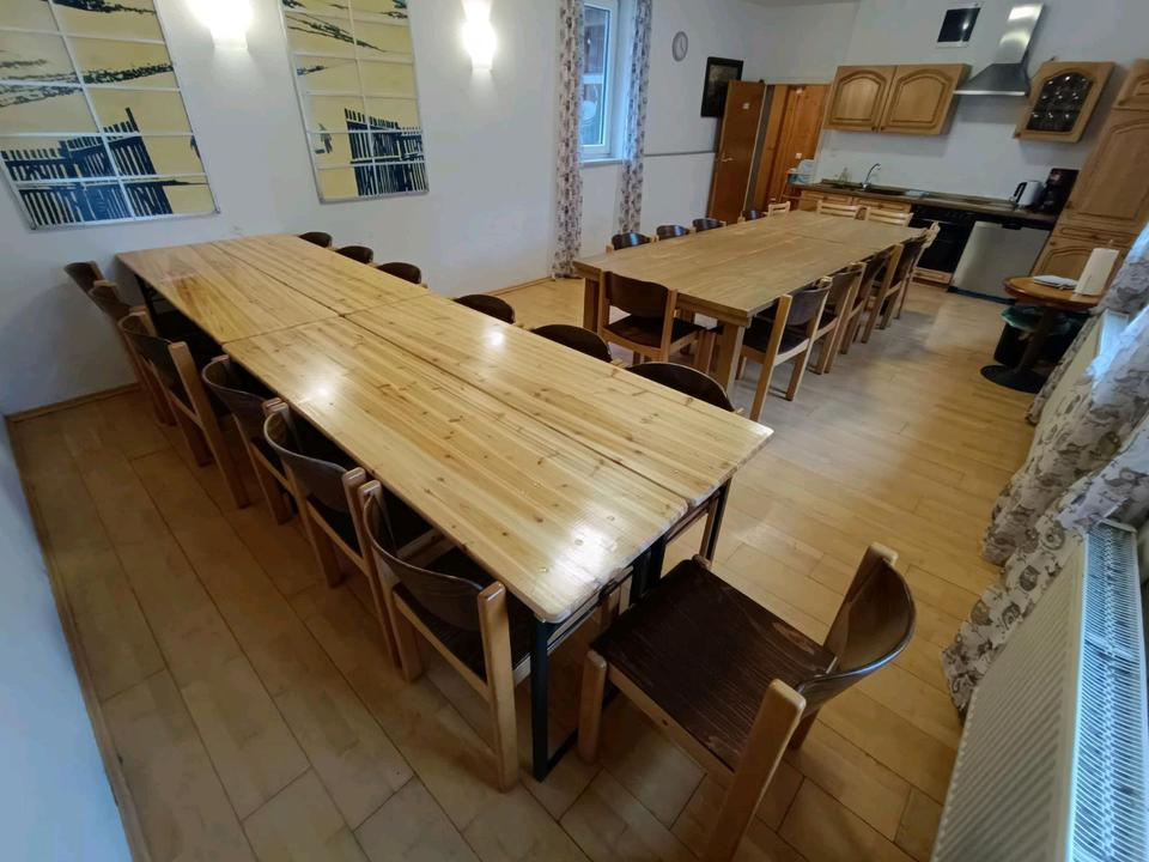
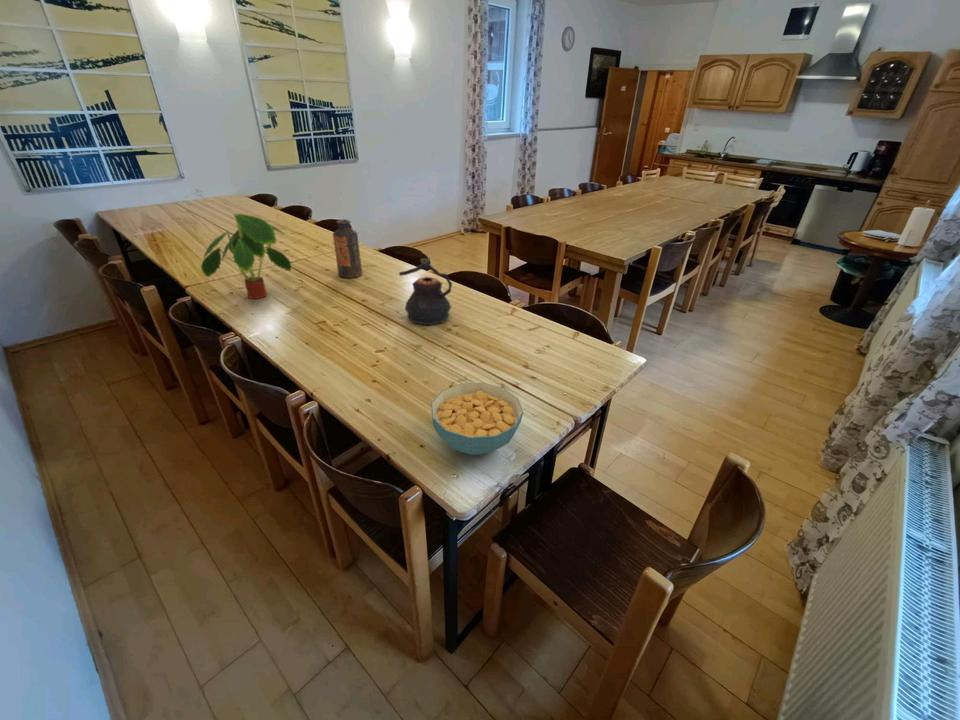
+ plant [200,213,293,300]
+ bottle [332,218,363,279]
+ teapot [398,257,453,326]
+ cereal bowl [430,382,524,456]
